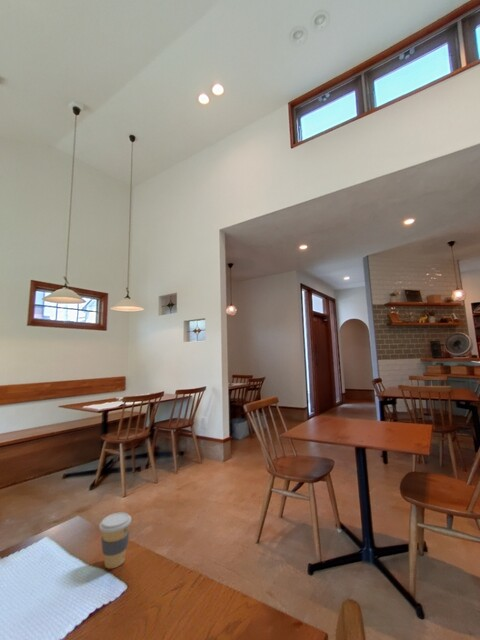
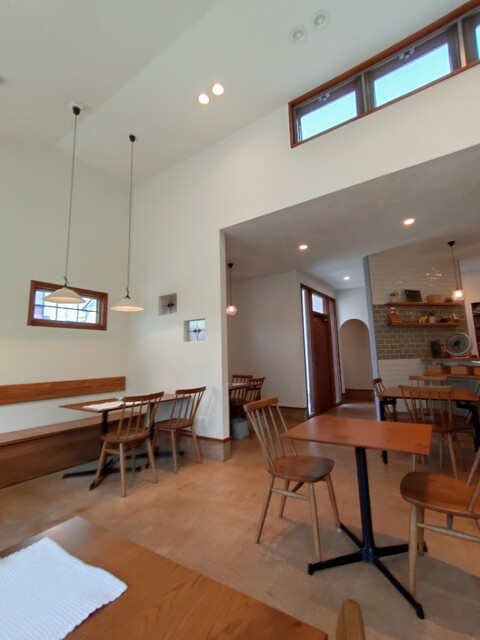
- coffee cup [98,511,132,569]
